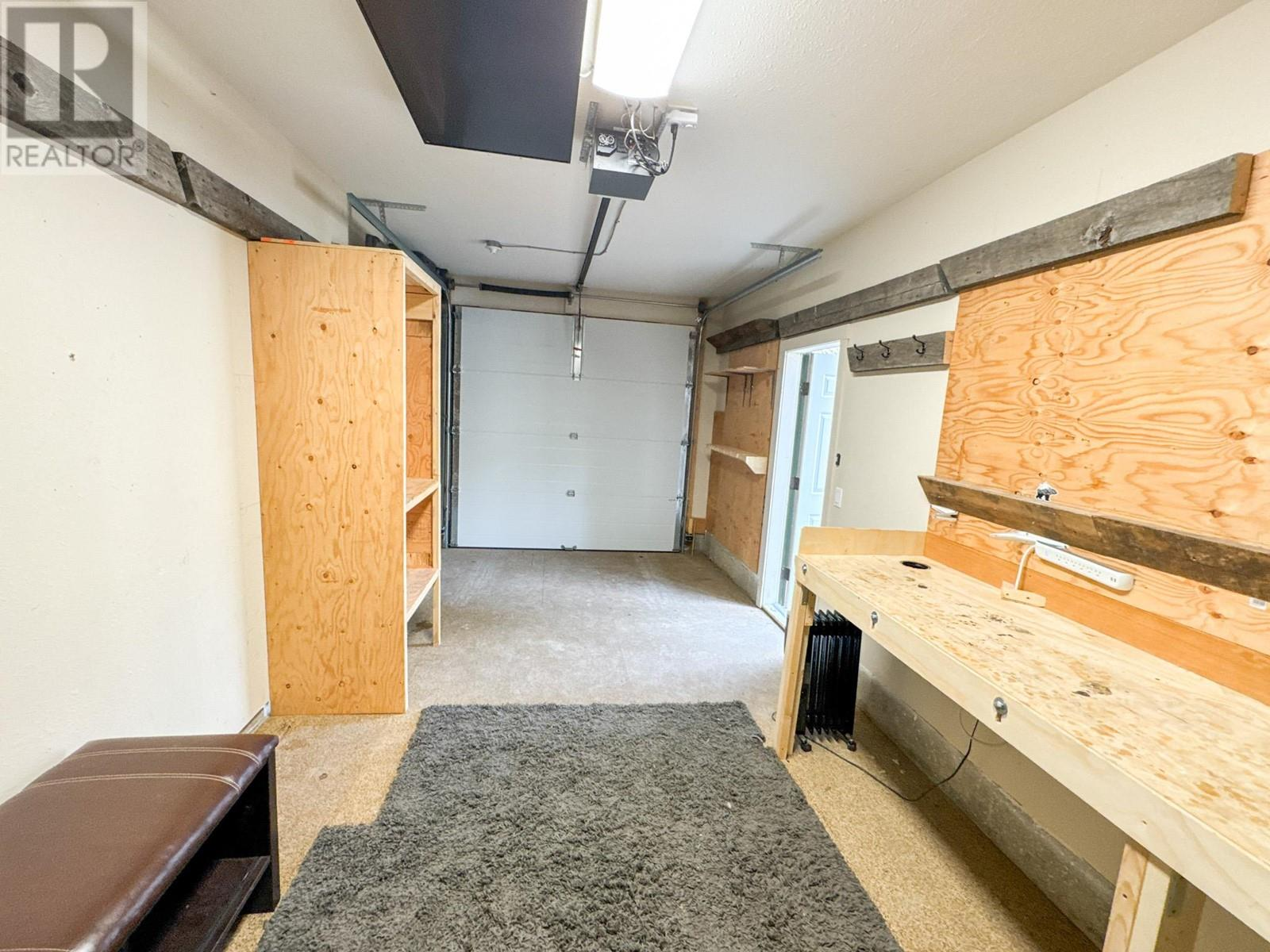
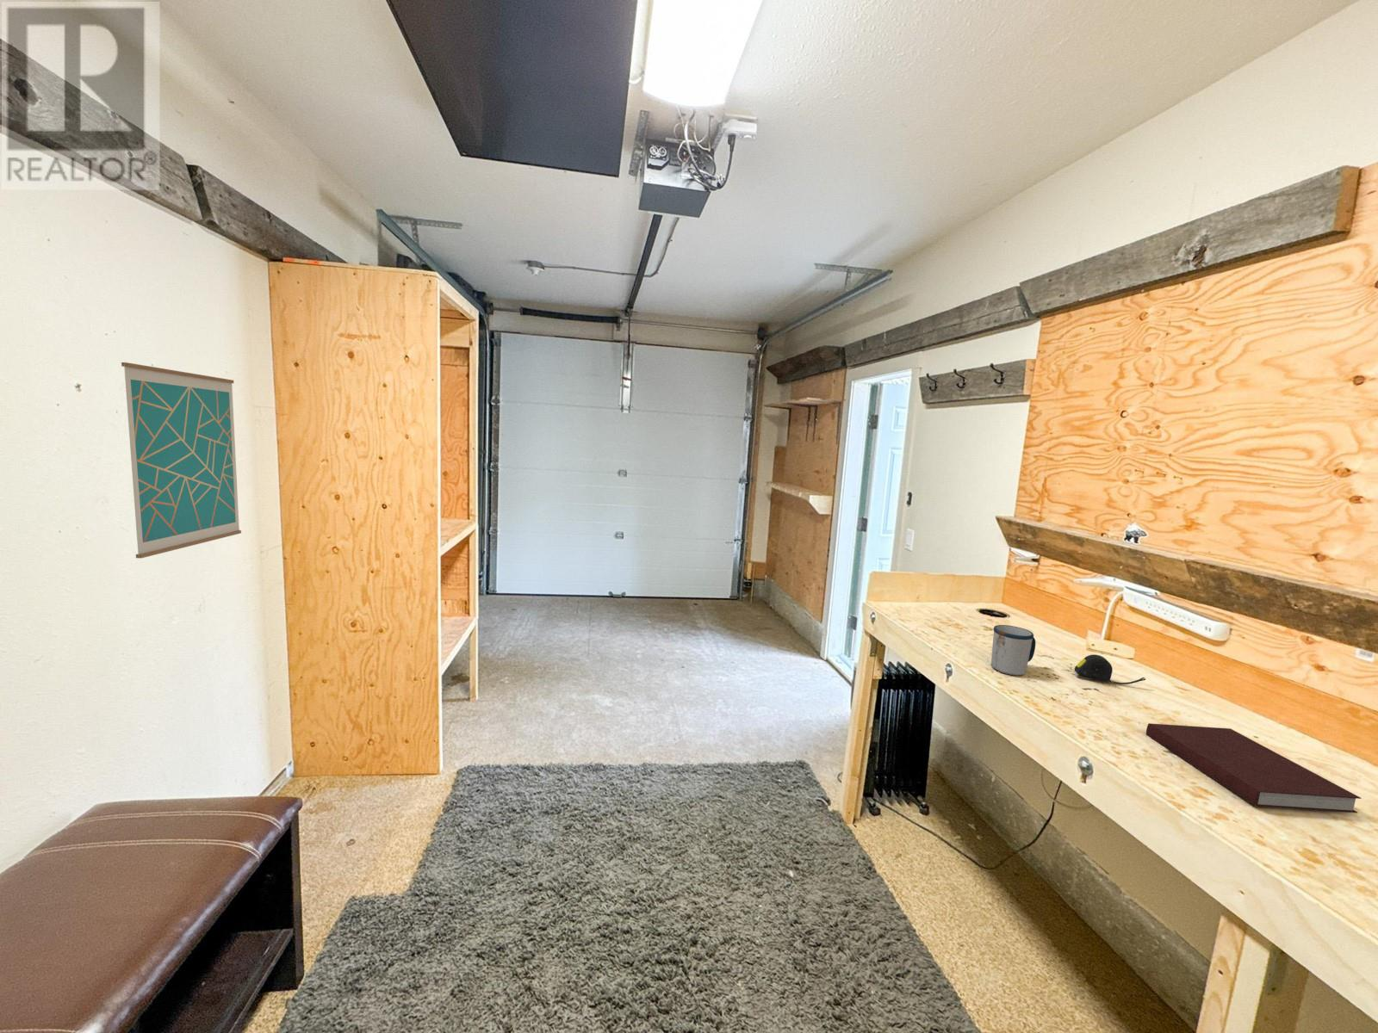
+ mug [991,624,1036,676]
+ tape measure [1074,653,1146,685]
+ wall art [120,361,242,559]
+ notebook [1146,723,1362,814]
